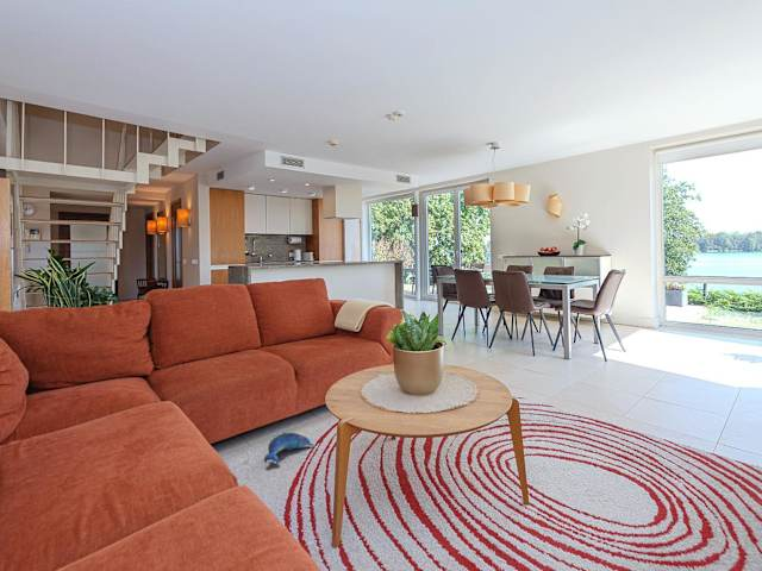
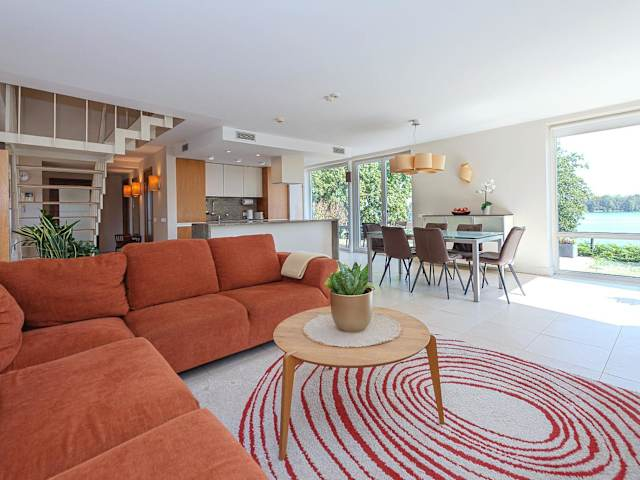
- plush toy [263,432,316,465]
